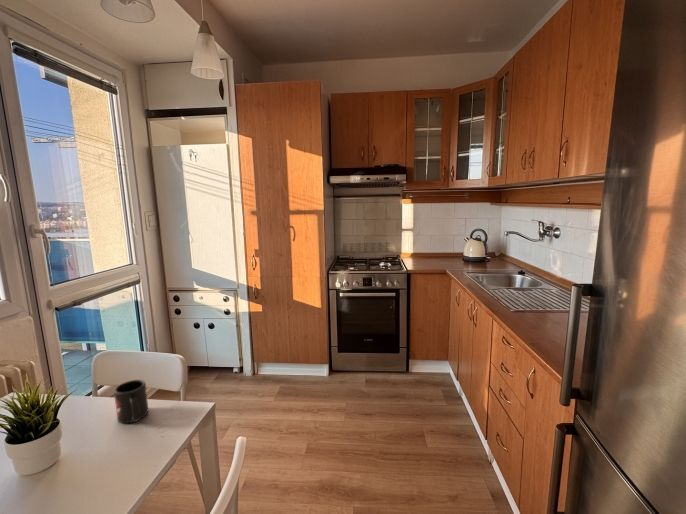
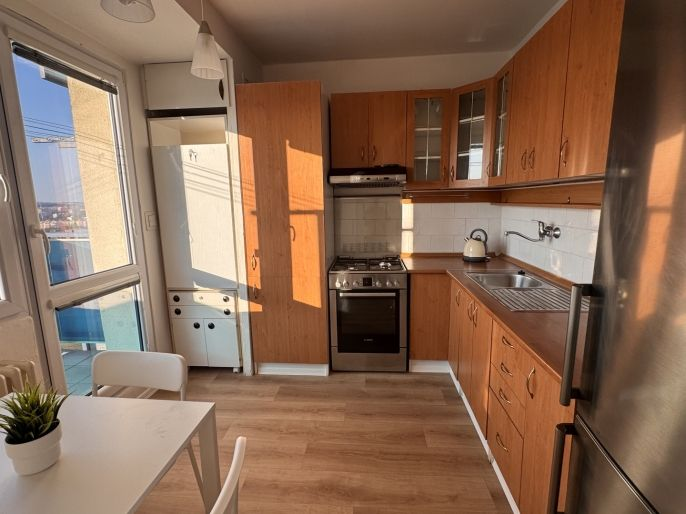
- mug [113,379,149,424]
